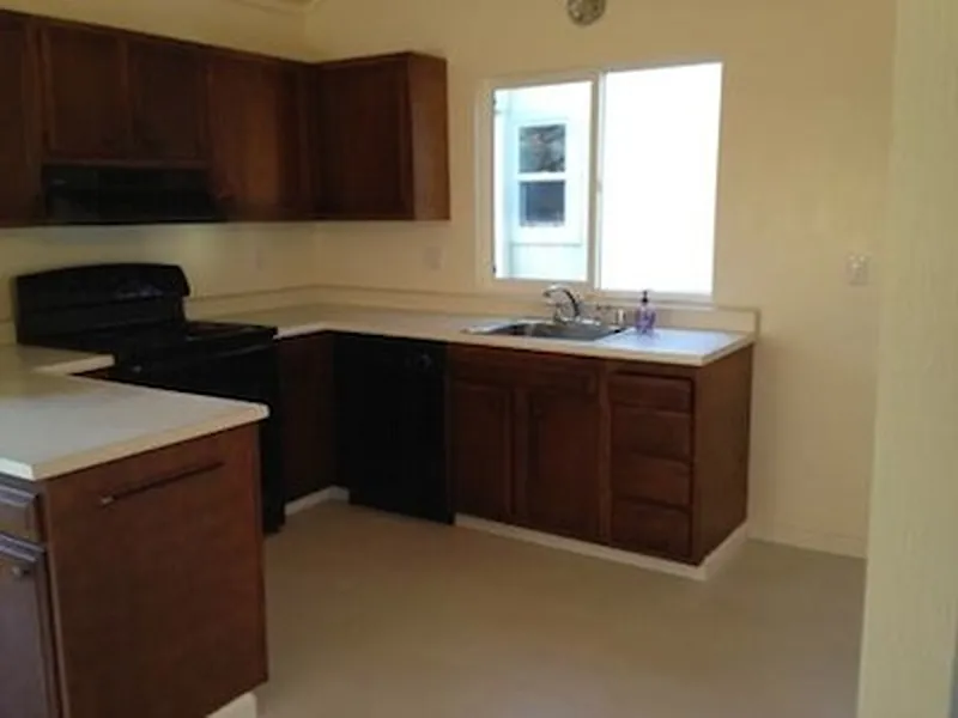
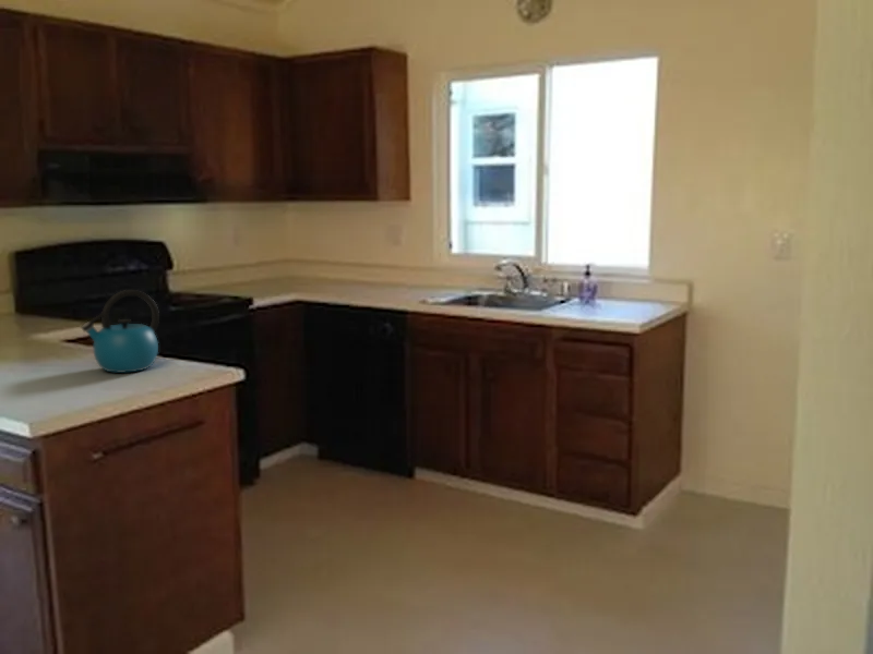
+ kettle [80,289,160,374]
